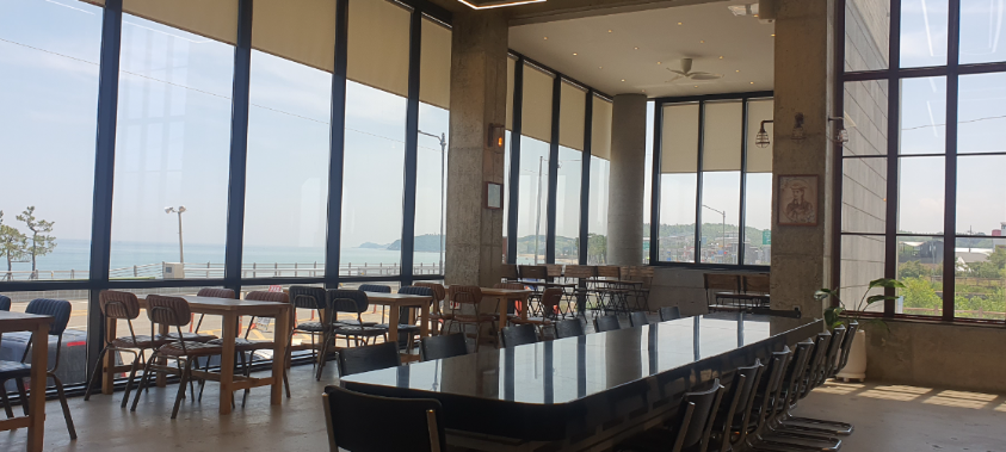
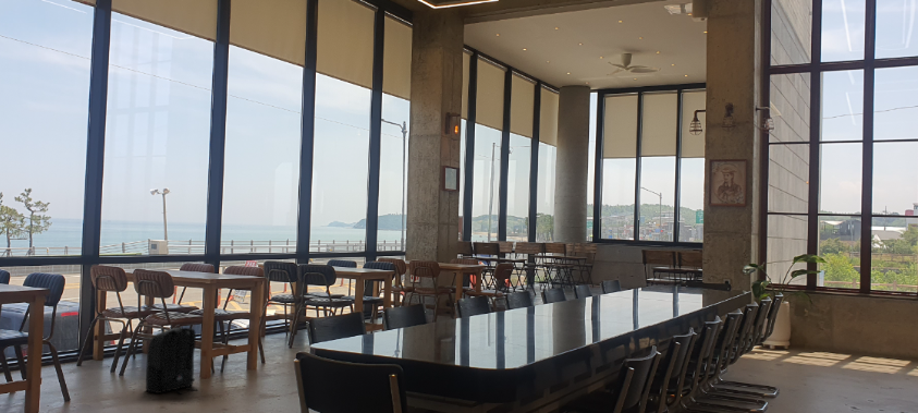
+ backpack [145,324,199,396]
